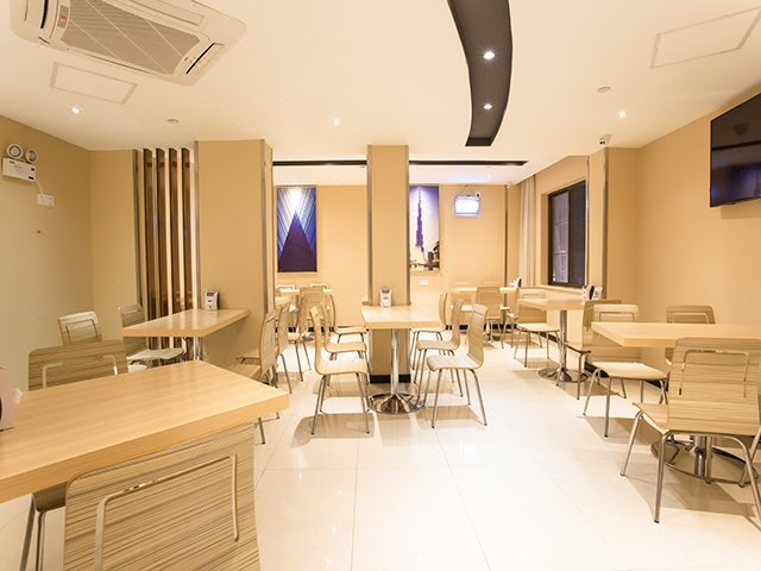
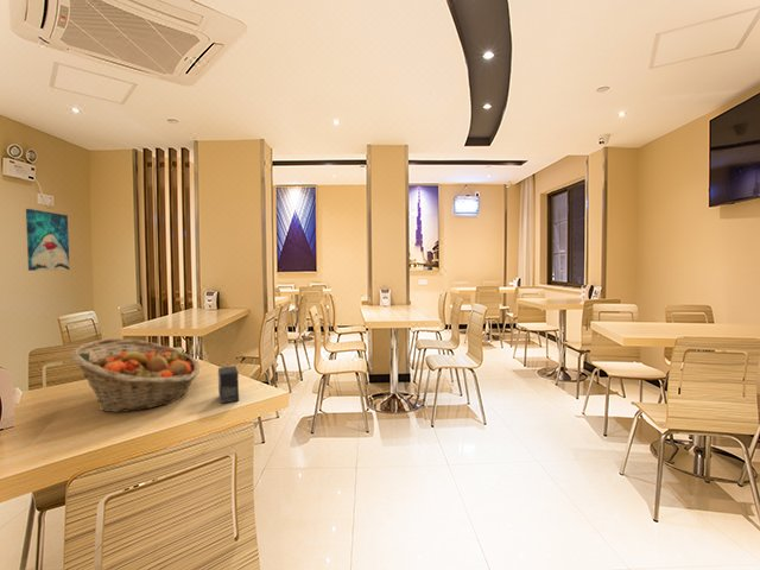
+ wall art [25,208,71,272]
+ small box [217,365,240,405]
+ fruit basket [69,337,201,413]
